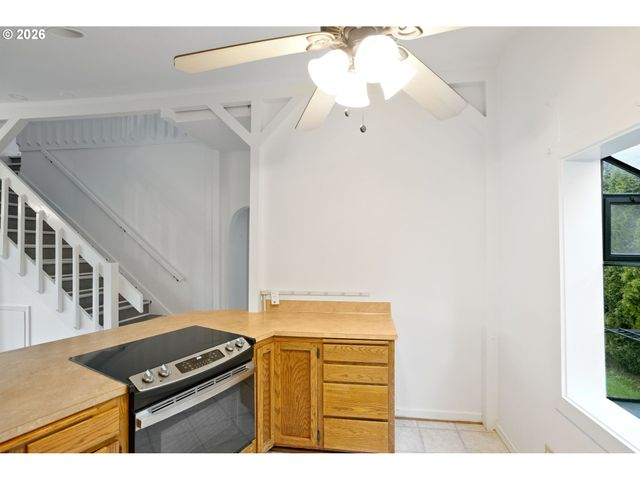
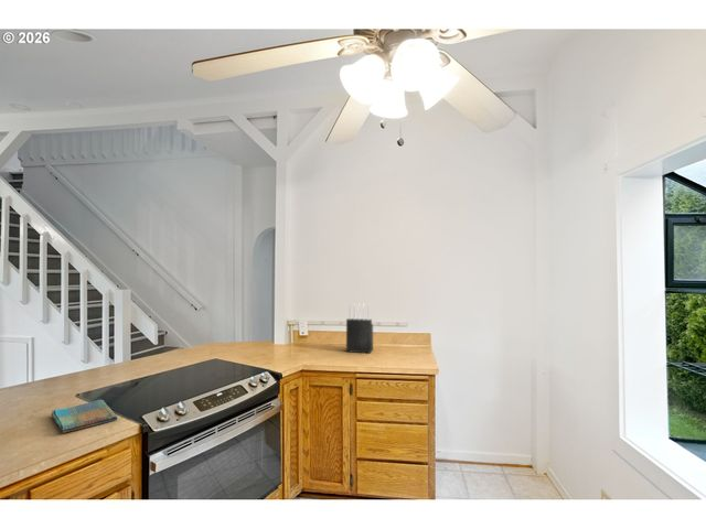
+ dish towel [51,399,118,434]
+ knife block [345,302,374,355]
